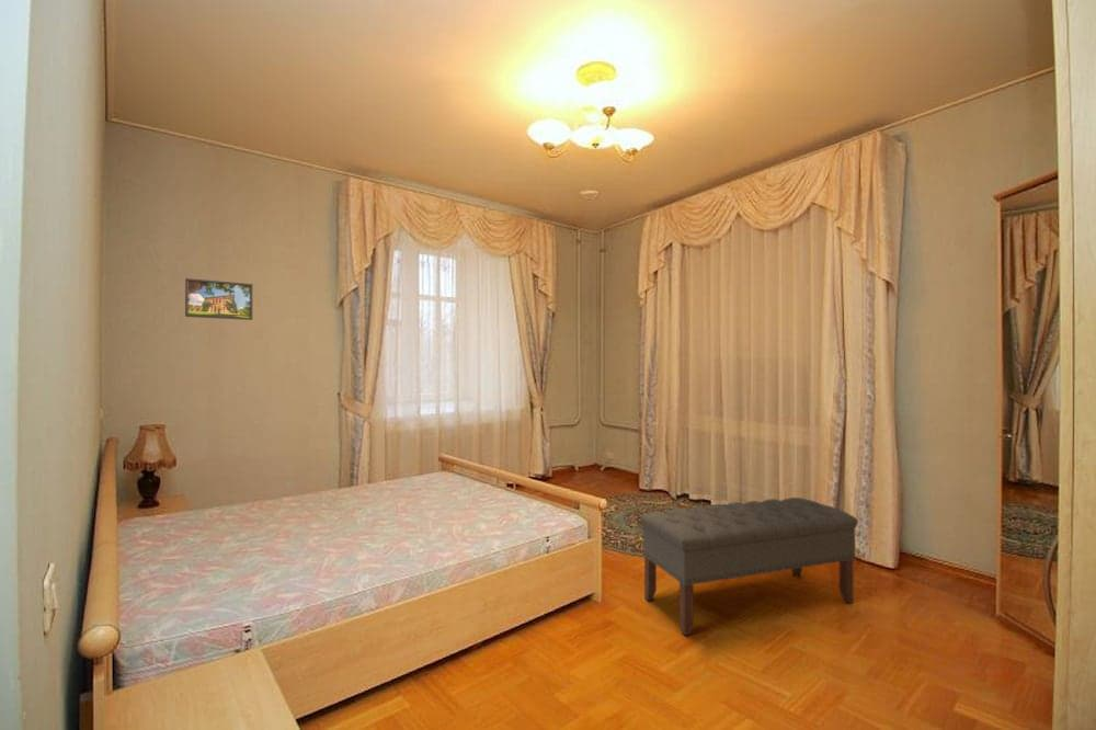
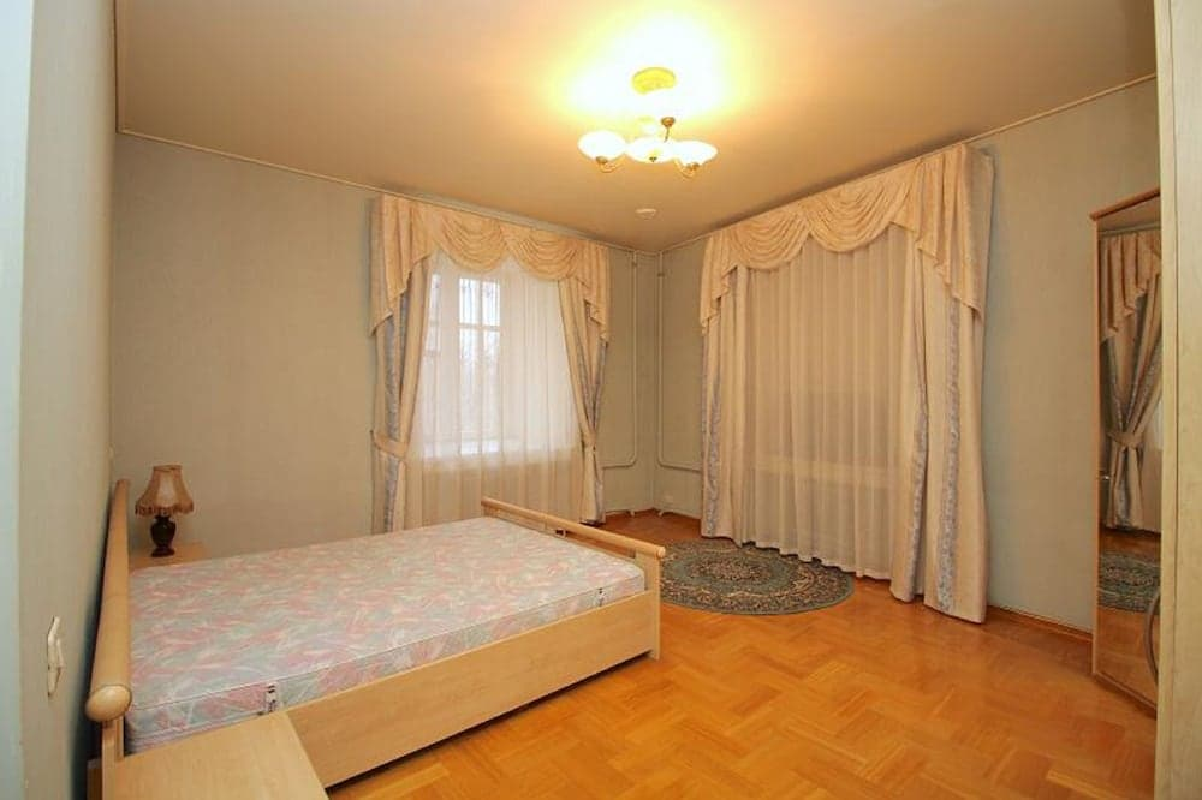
- bench [639,497,859,636]
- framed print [184,277,254,321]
